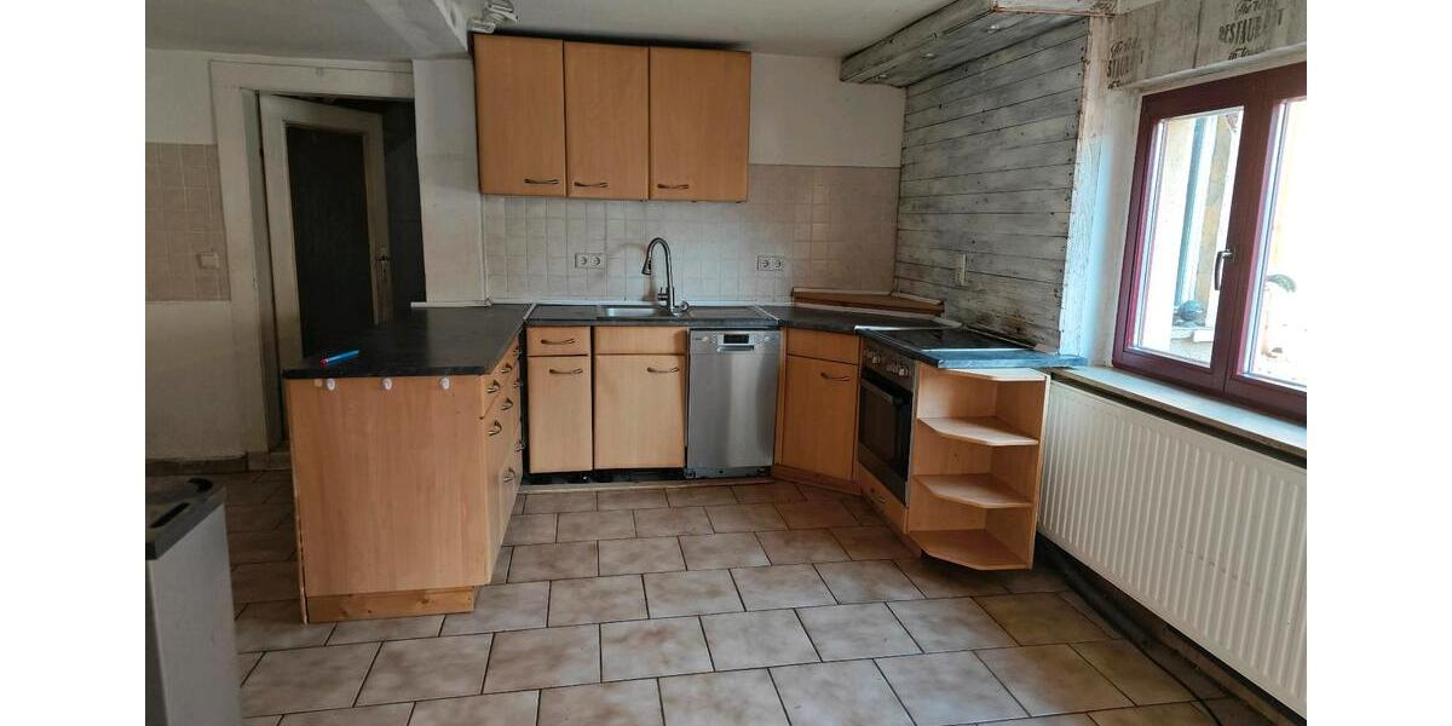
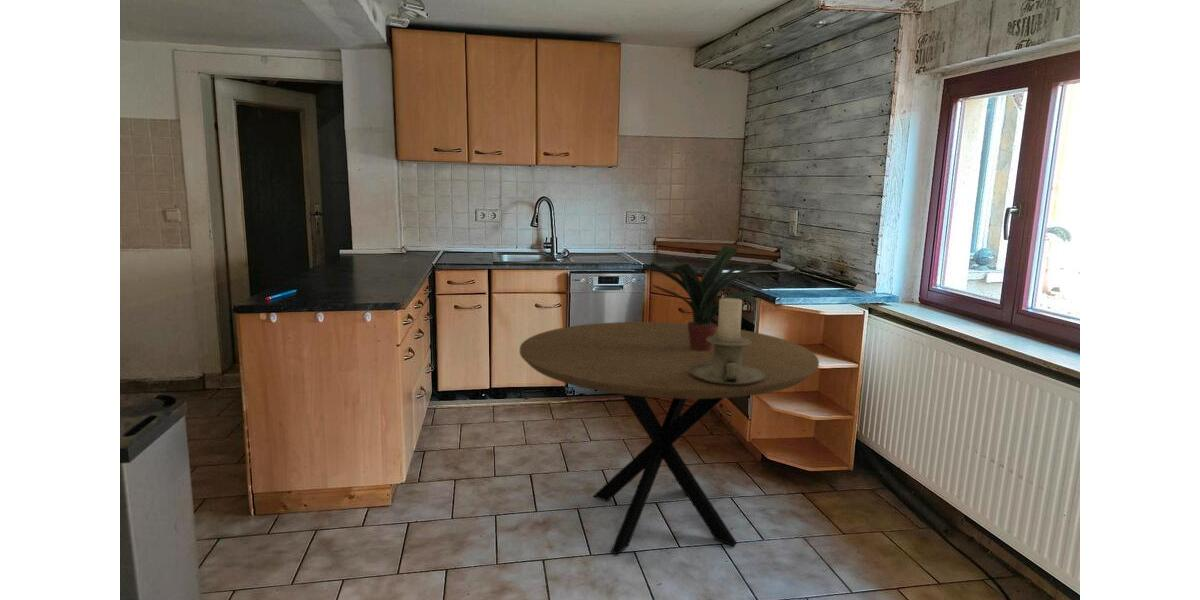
+ dining table [519,321,820,555]
+ potted plant [639,234,760,351]
+ candle holder [689,297,766,385]
